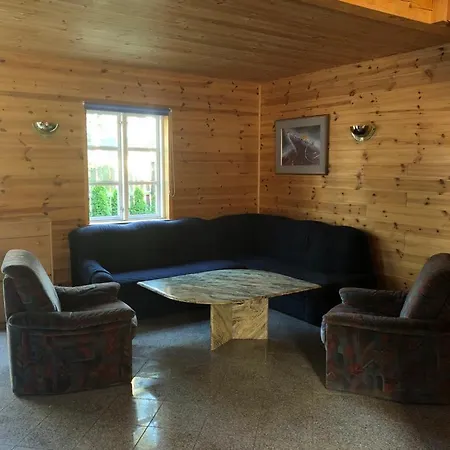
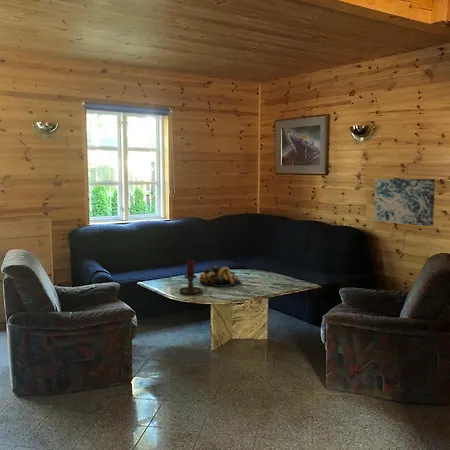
+ wall art [373,178,436,227]
+ fruit bowl [198,265,242,288]
+ candle holder [178,260,208,295]
